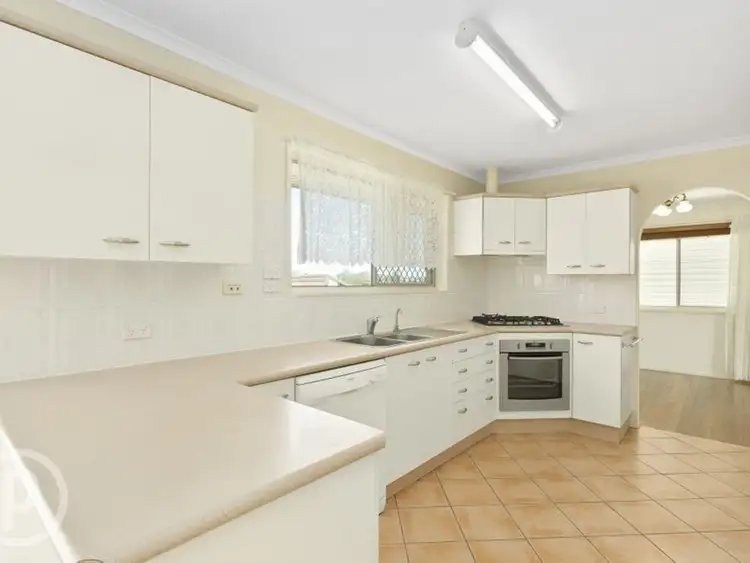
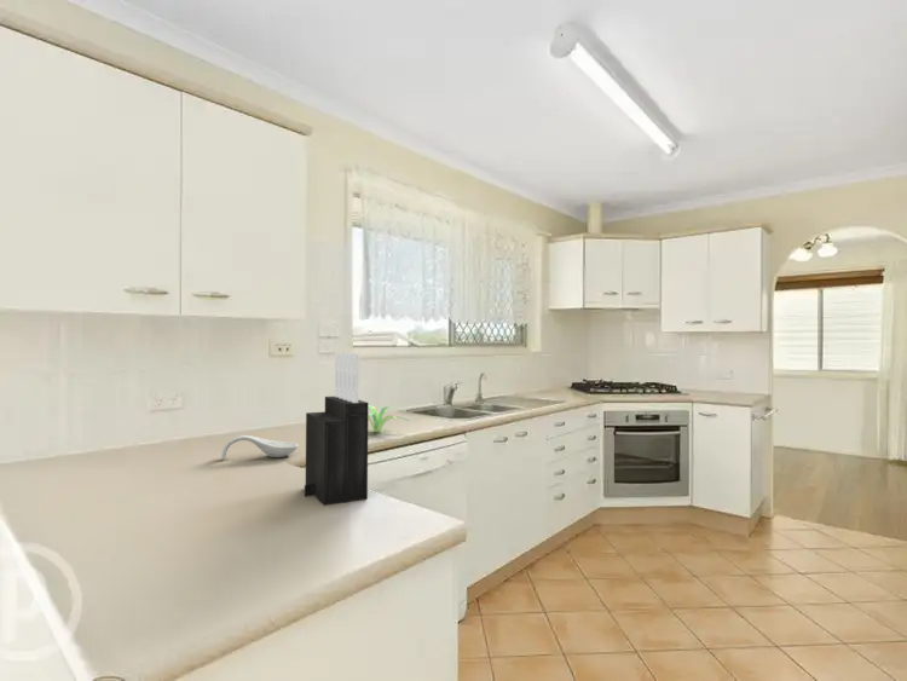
+ knife block [304,351,370,507]
+ plant [368,405,411,433]
+ spoon rest [220,434,299,461]
